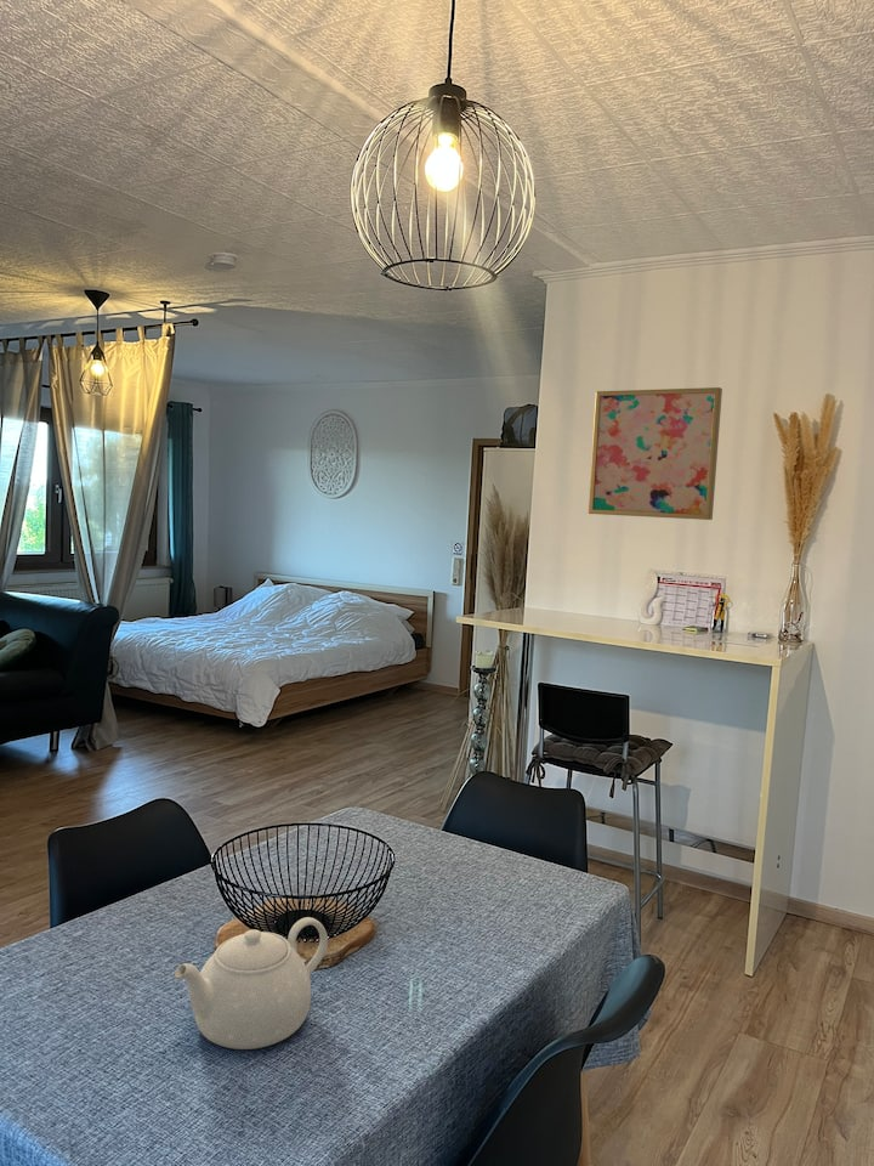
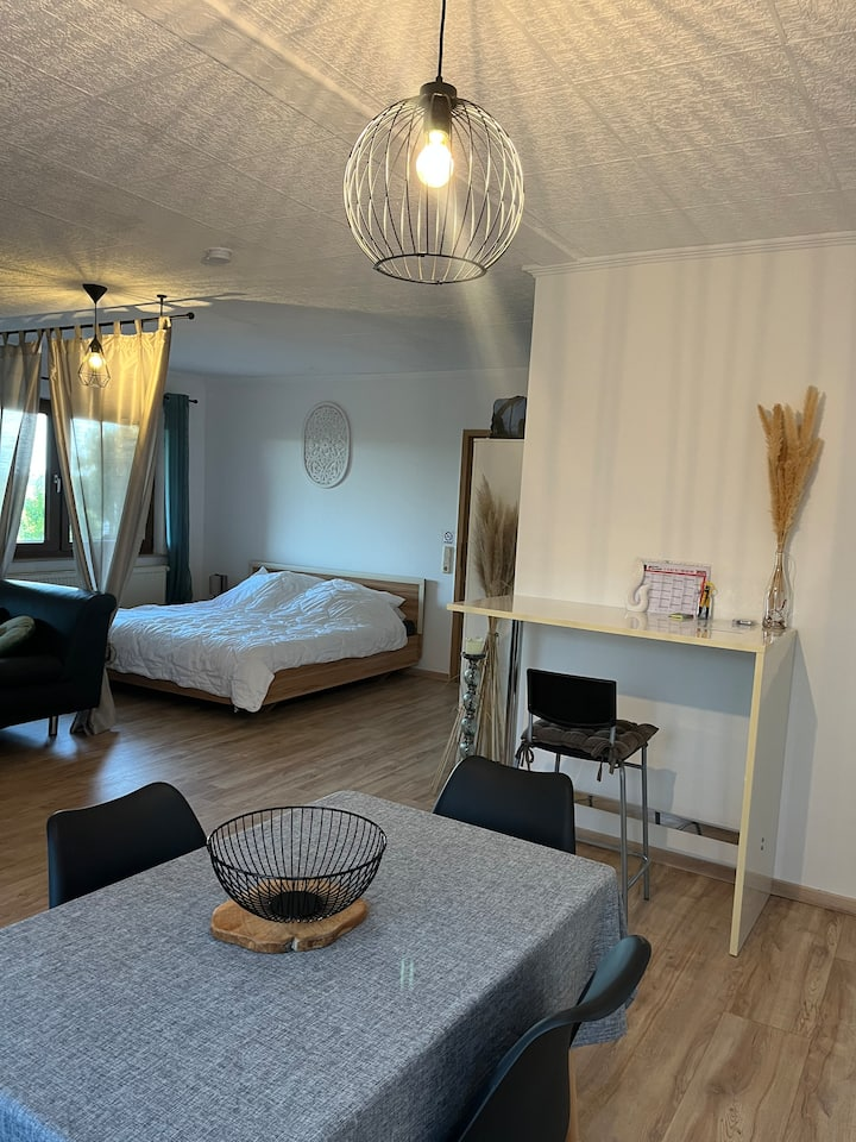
- wall art [588,386,723,521]
- teapot [174,916,329,1051]
